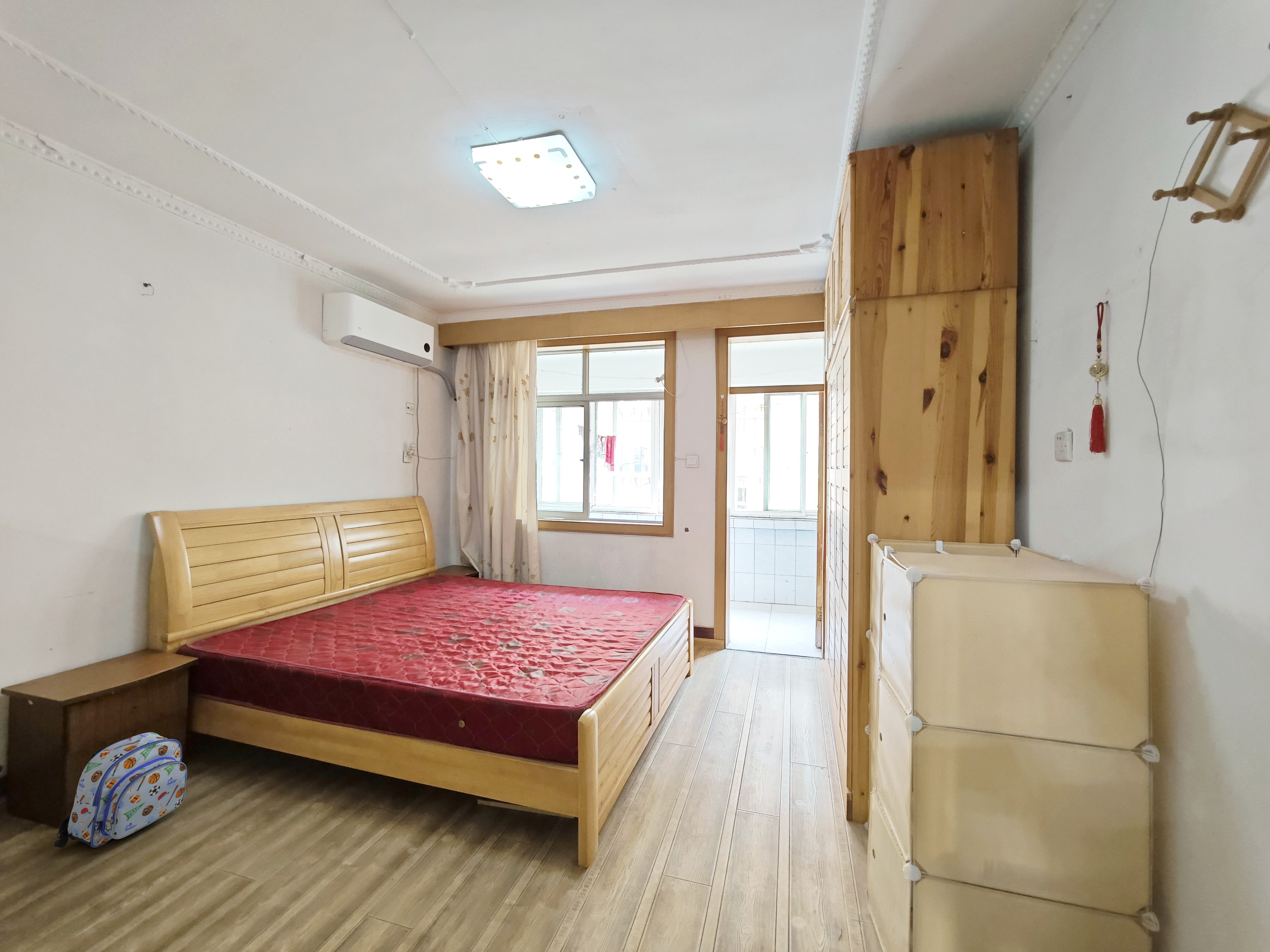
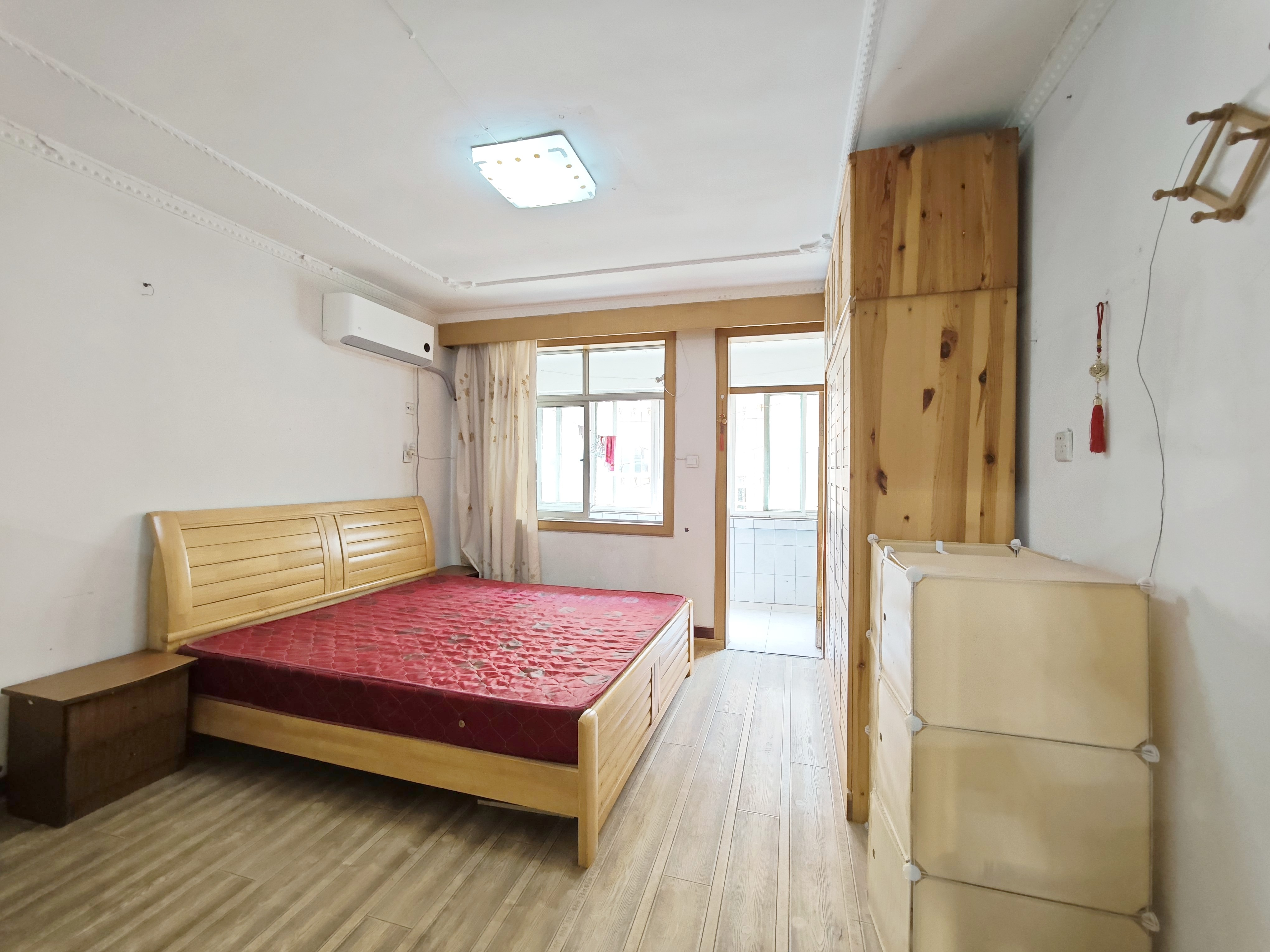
- backpack [54,732,187,848]
